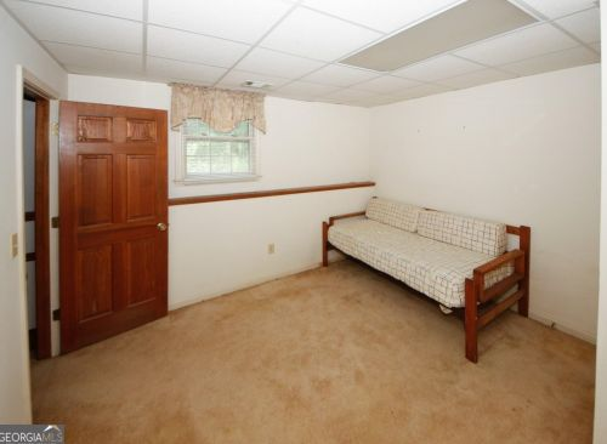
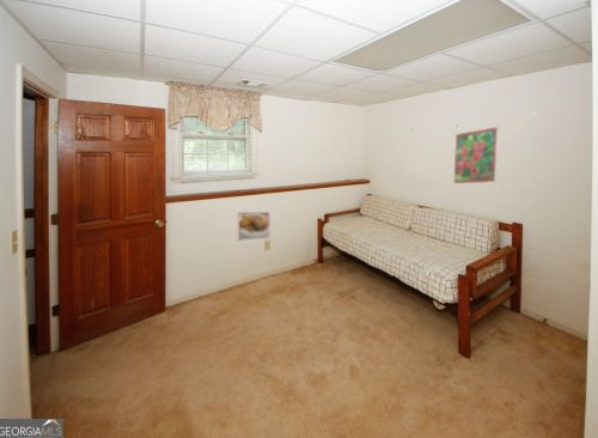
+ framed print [237,211,271,242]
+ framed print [452,126,500,185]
